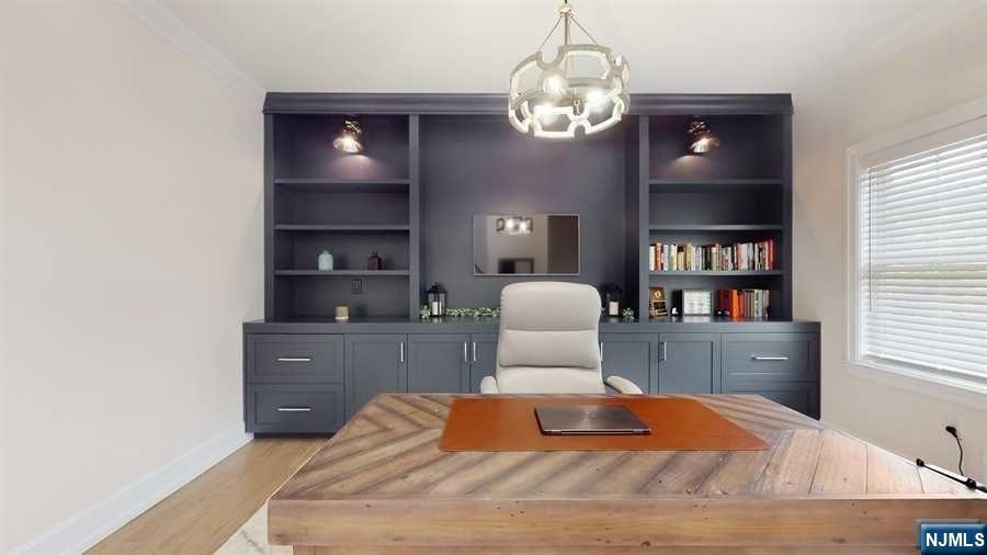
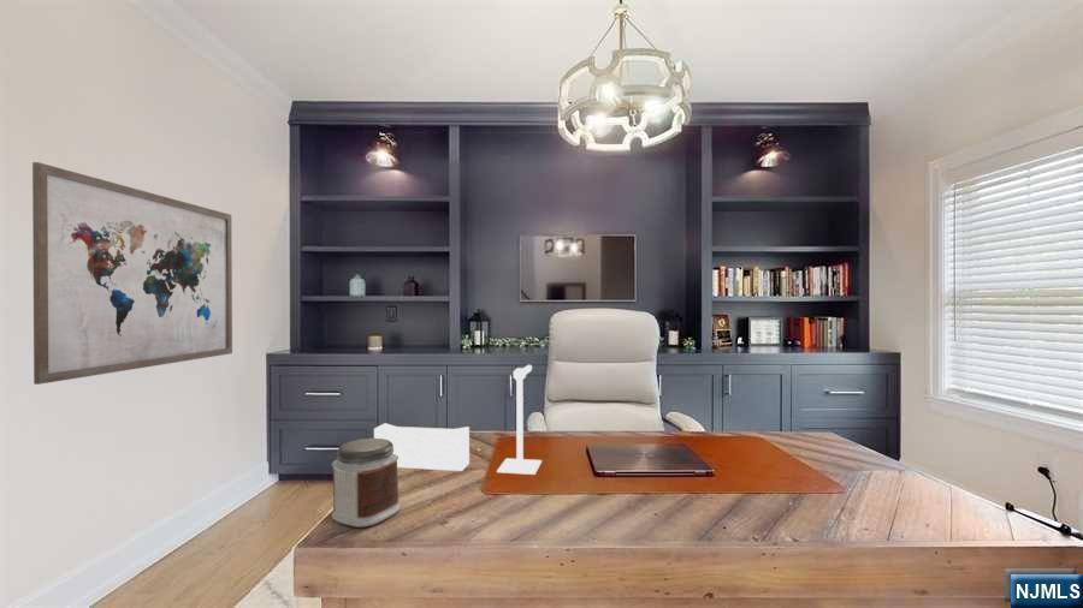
+ desk lamp [373,364,543,476]
+ jar [331,437,401,529]
+ wall art [31,161,233,386]
